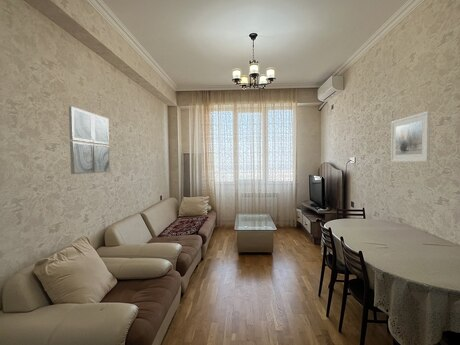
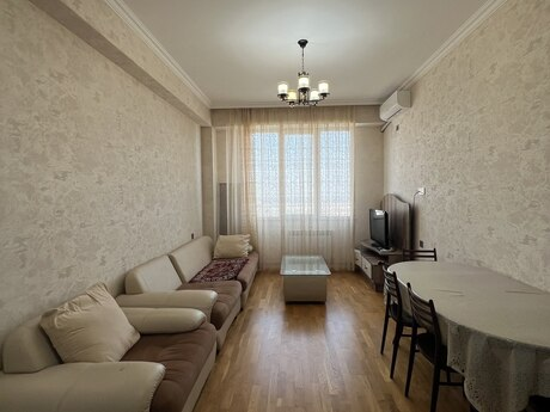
- wall art [68,105,111,175]
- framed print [390,110,431,163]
